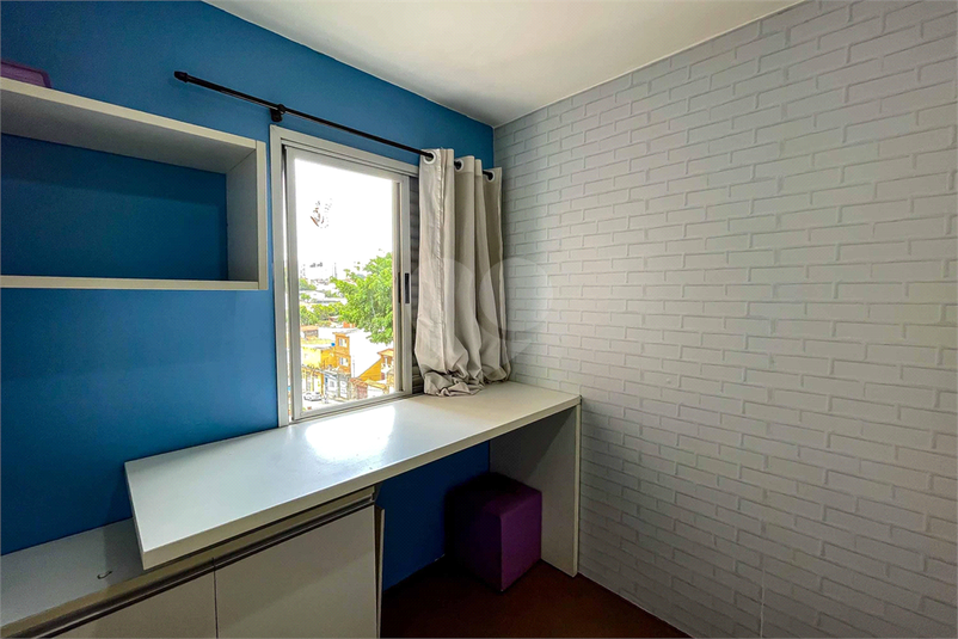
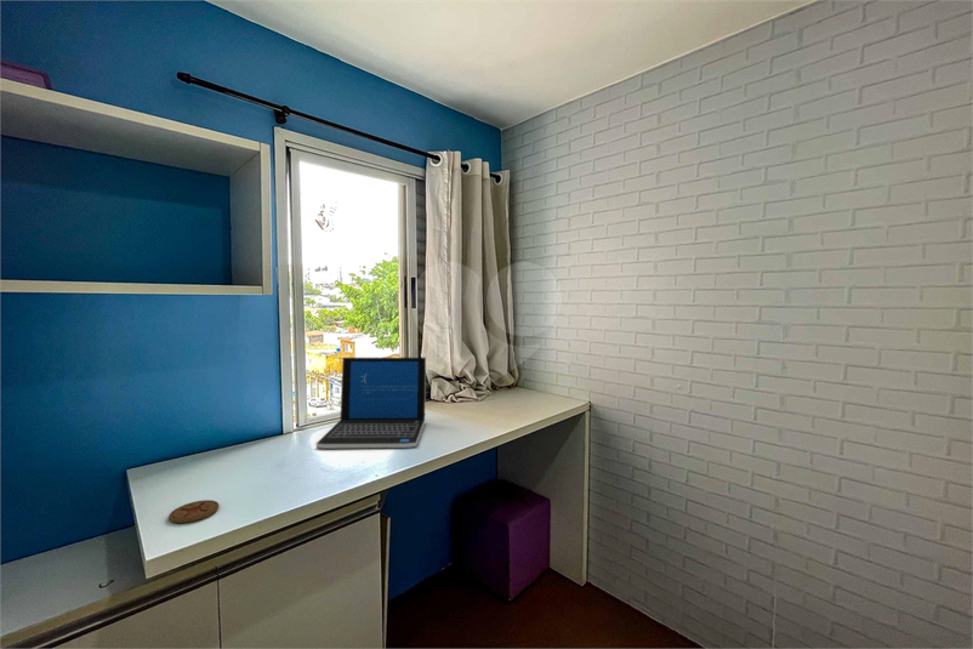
+ laptop [315,357,427,450]
+ coaster [167,499,220,524]
